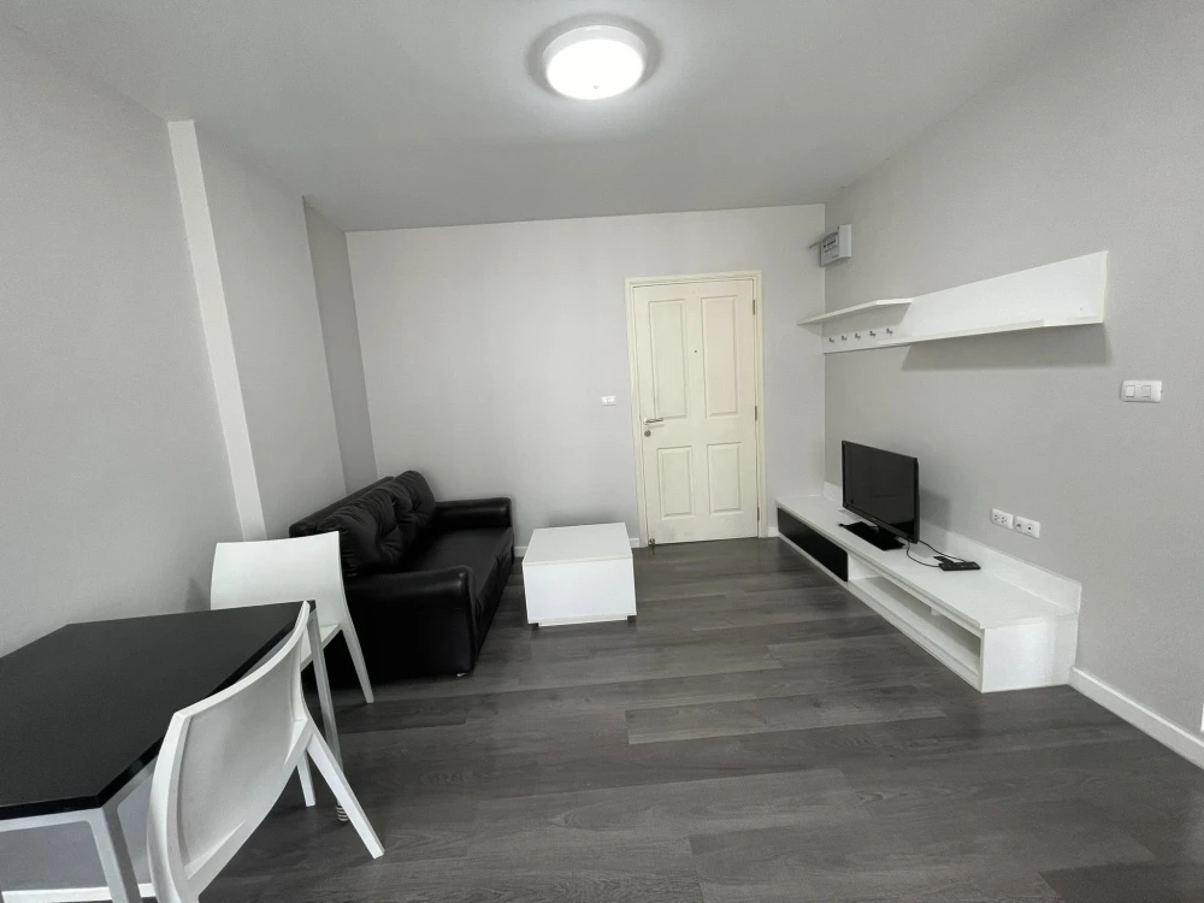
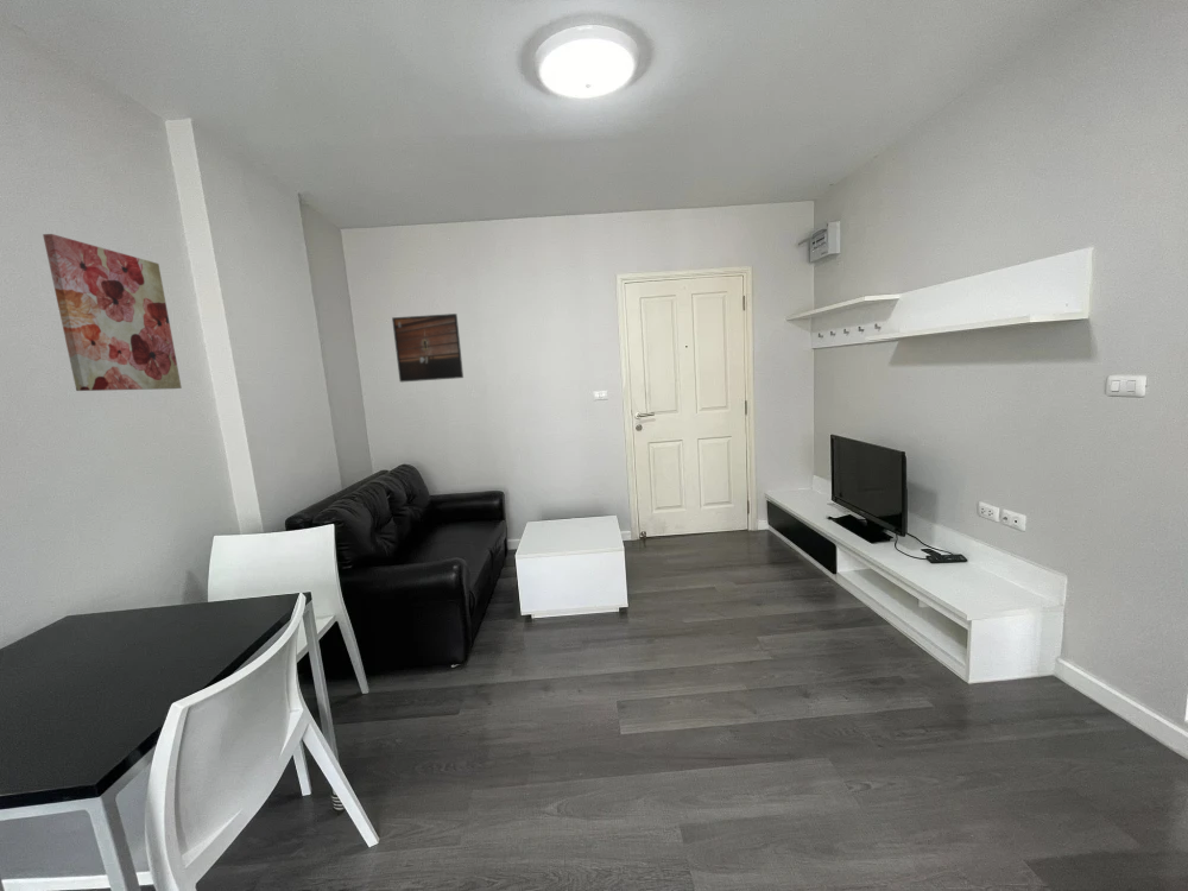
+ wall art [42,233,183,392]
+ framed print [391,312,465,384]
